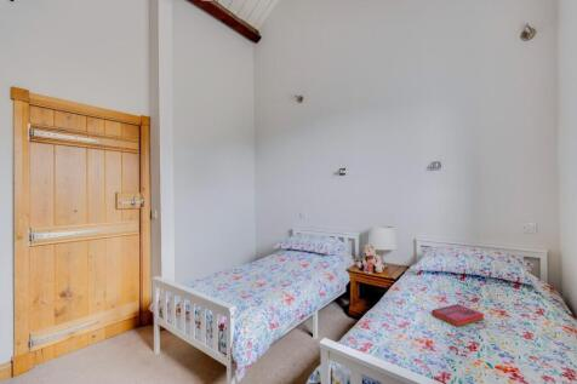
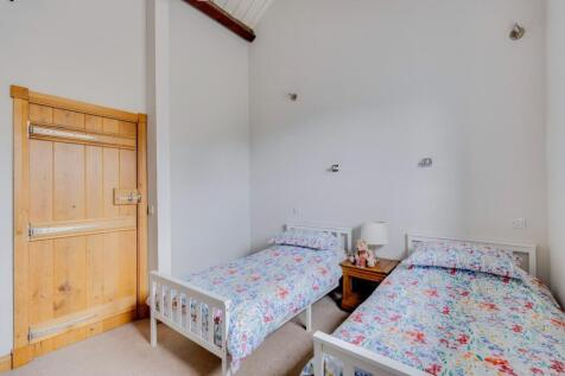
- hardback book [430,303,485,327]
